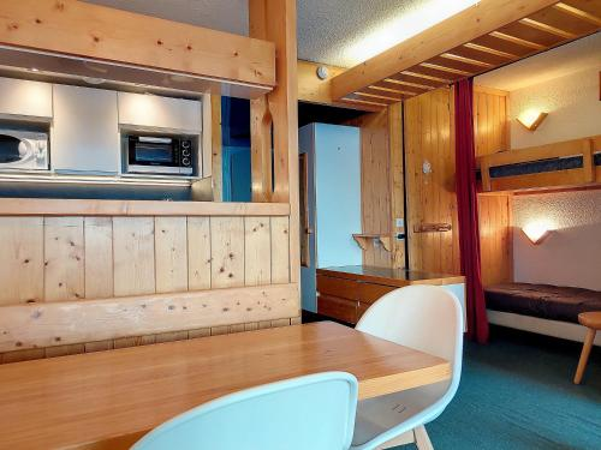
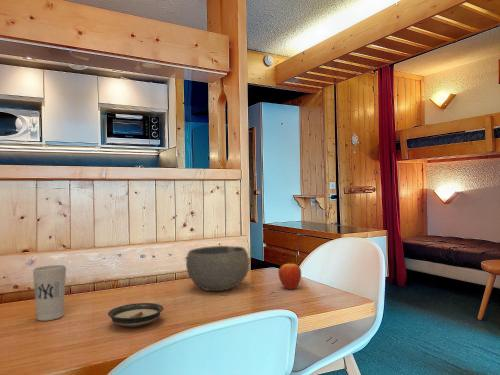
+ bowl [185,245,250,292]
+ fruit [277,263,302,290]
+ cup [32,264,67,322]
+ saucer [107,302,164,328]
